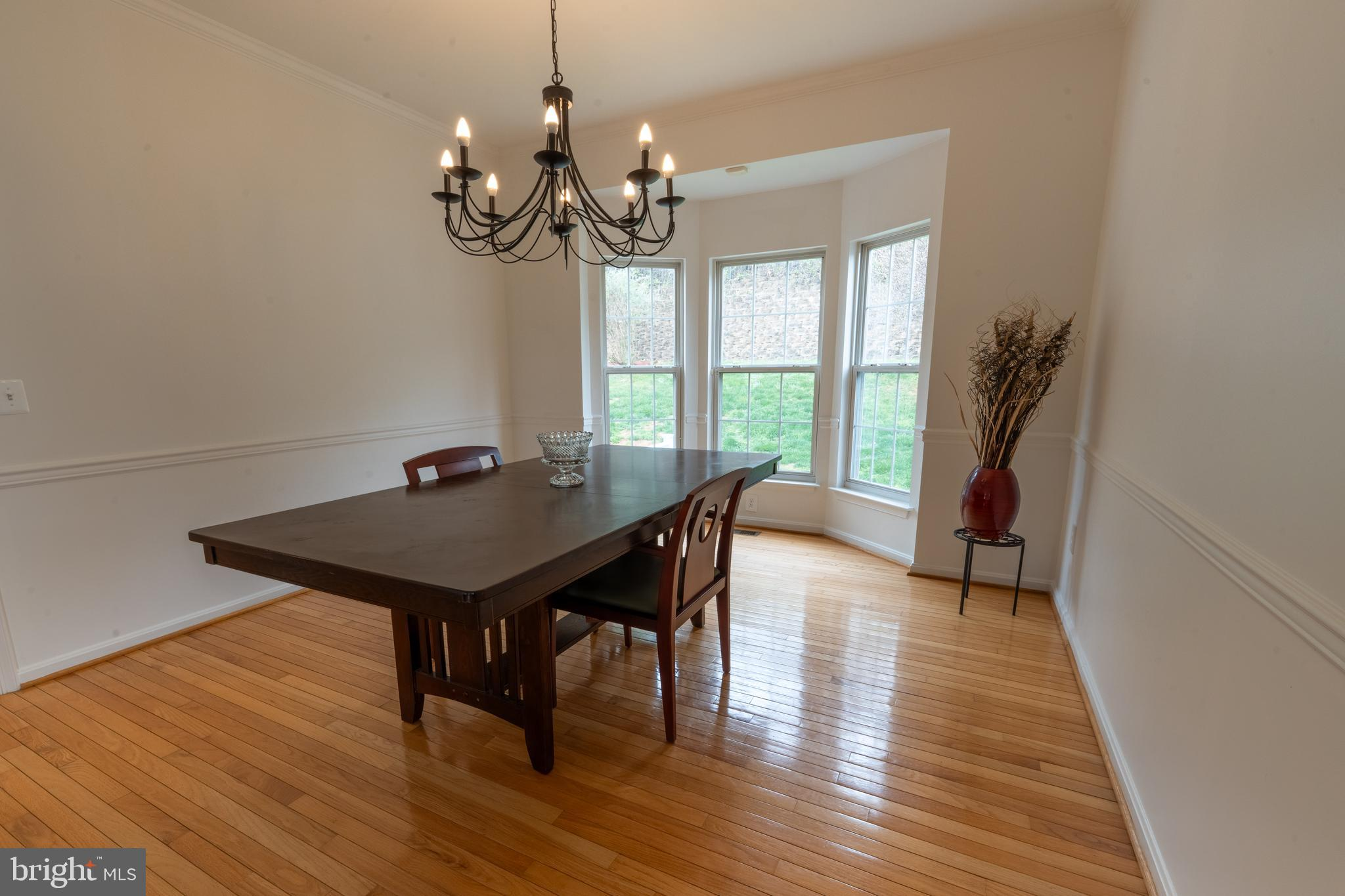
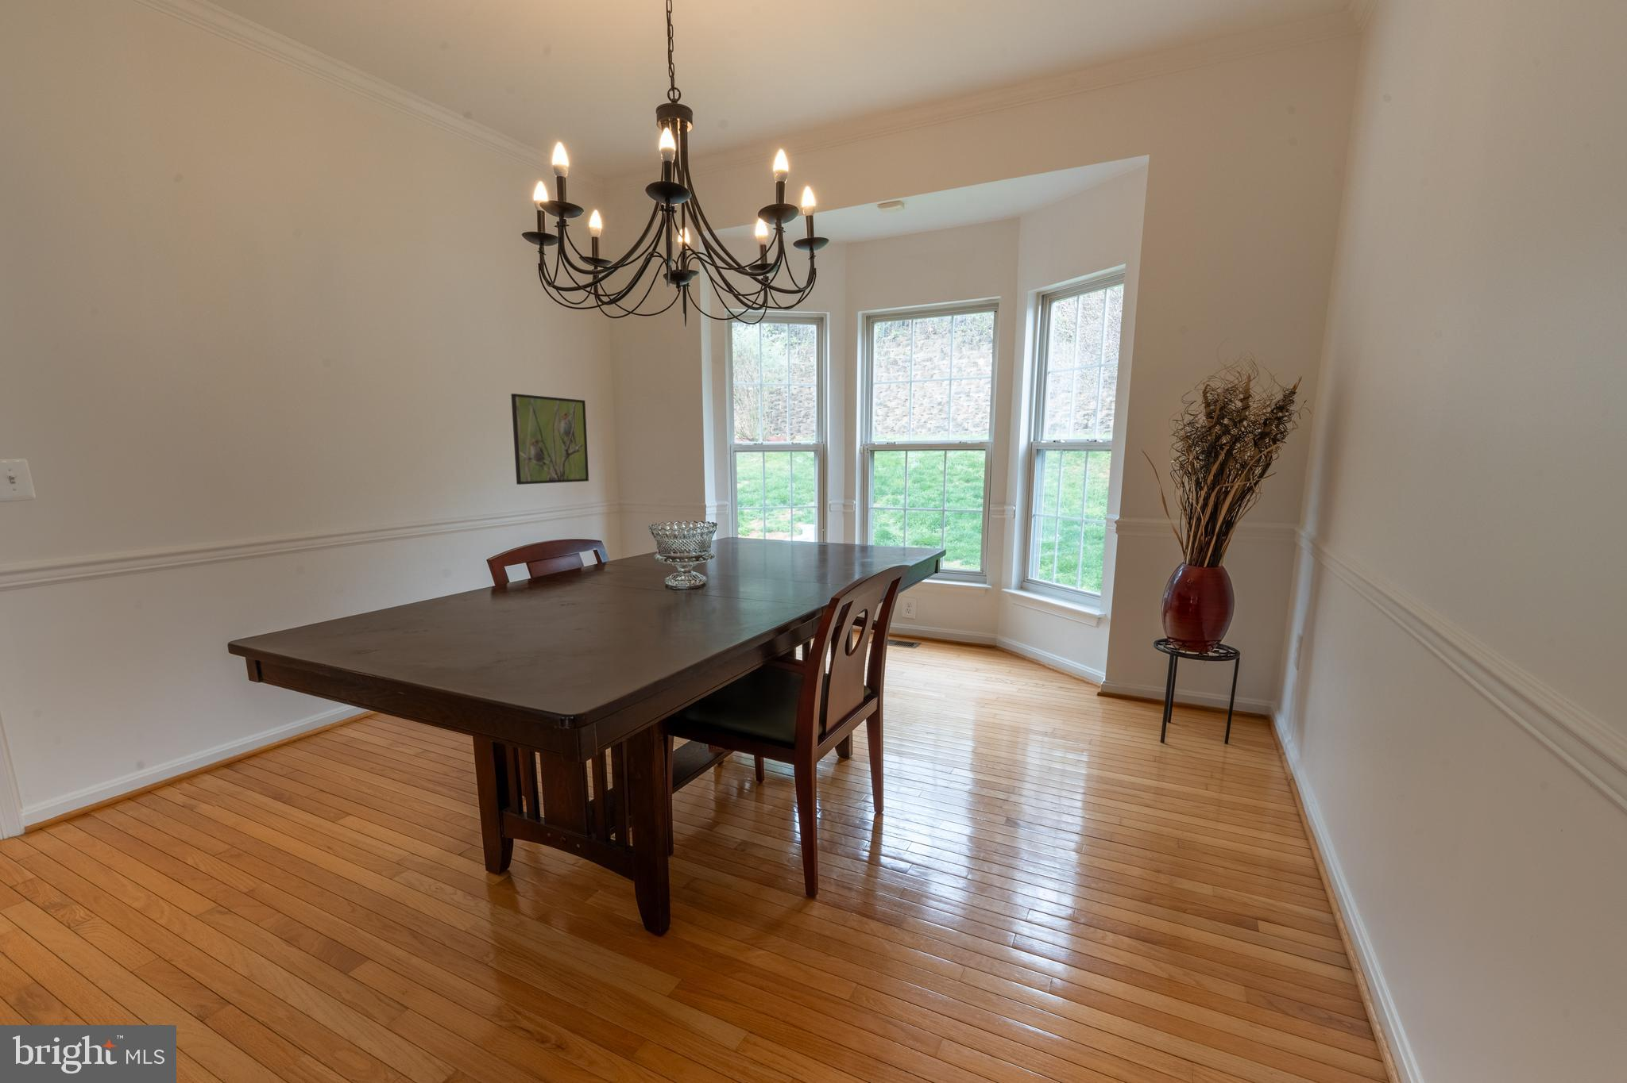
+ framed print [510,393,589,486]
